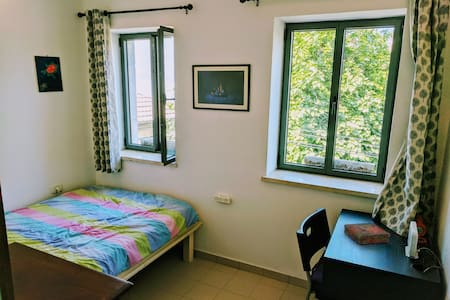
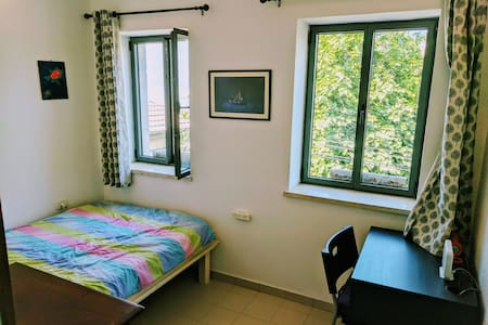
- book [343,222,391,245]
